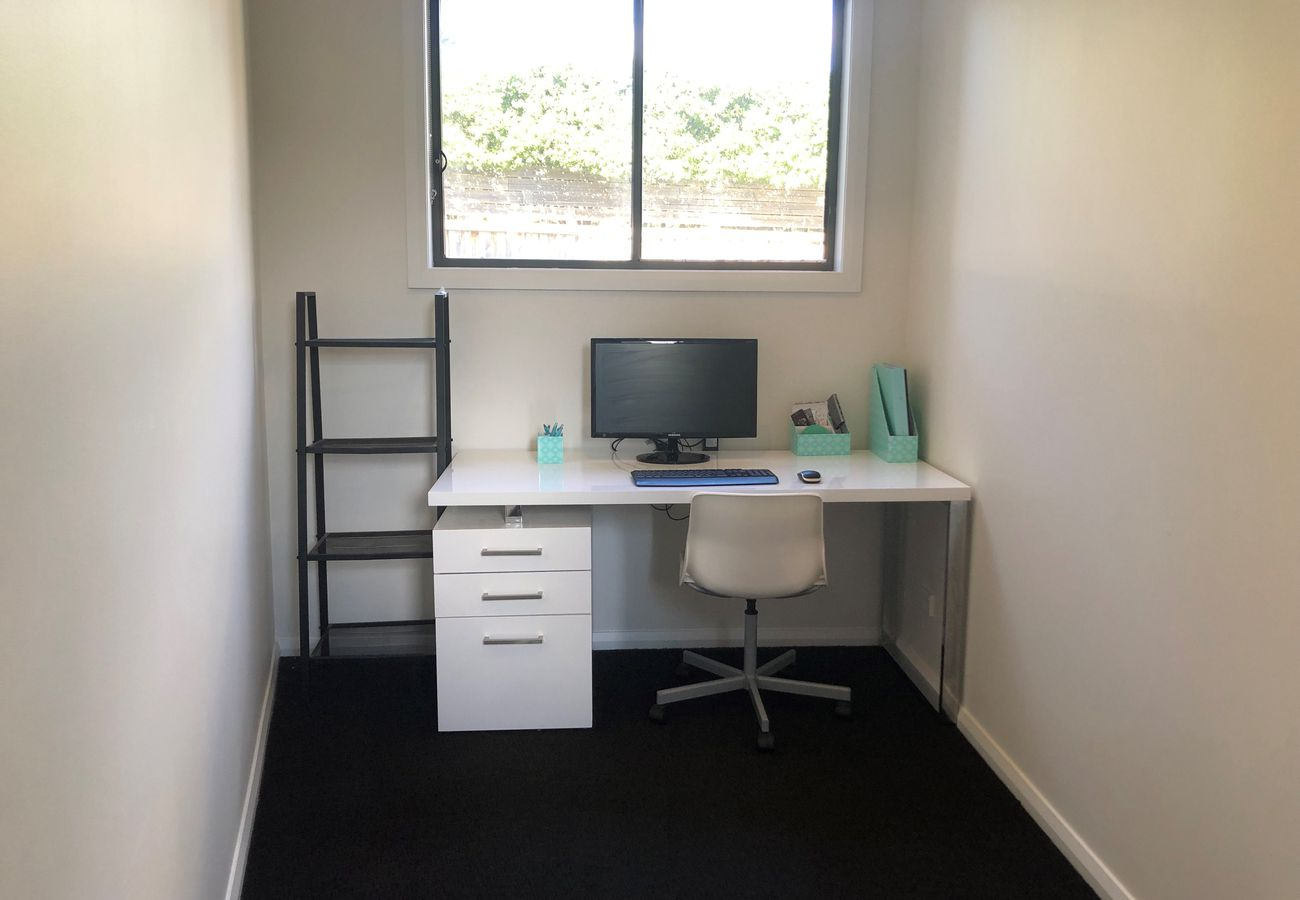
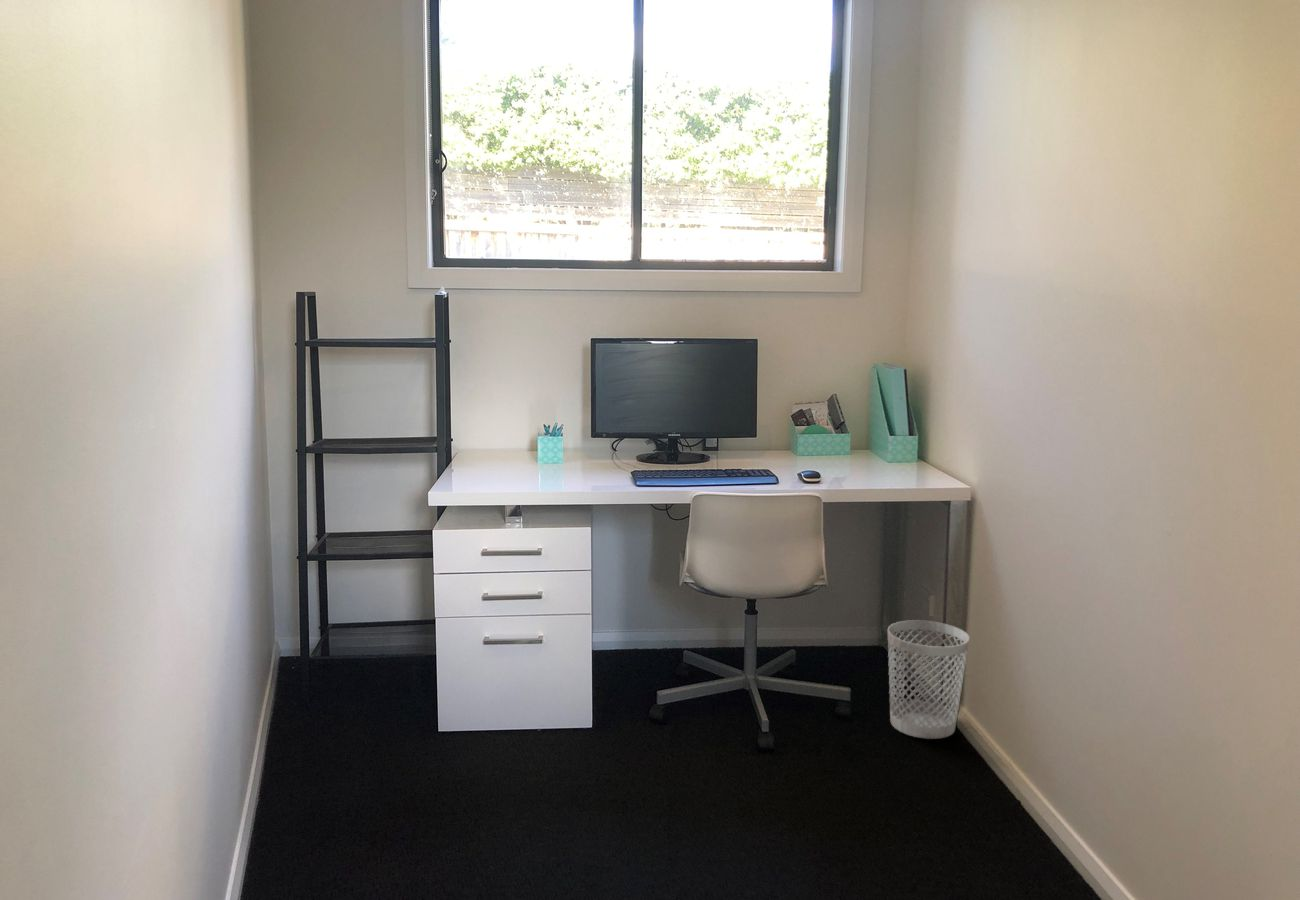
+ wastebasket [887,619,970,740]
